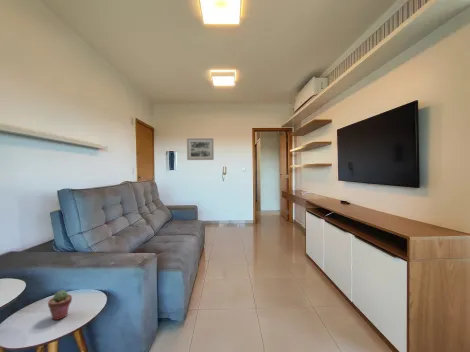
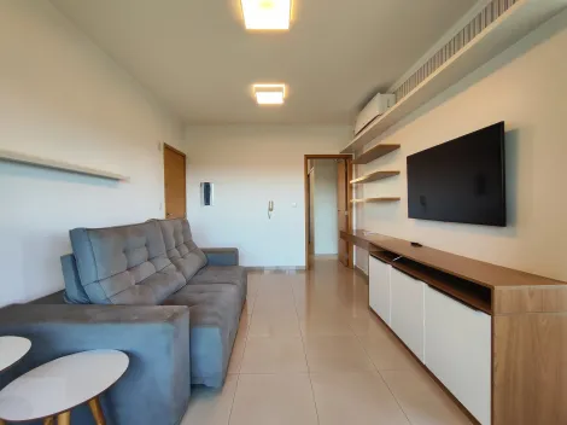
- wall art [186,137,215,161]
- potted succulent [47,289,73,321]
